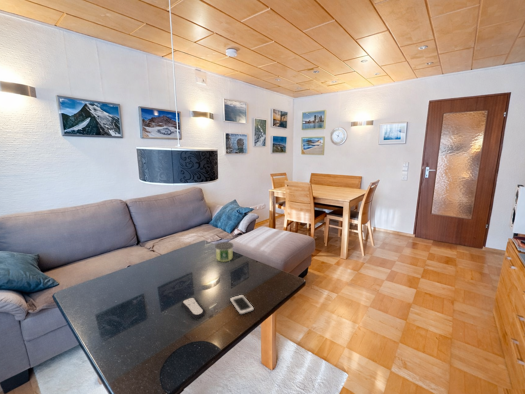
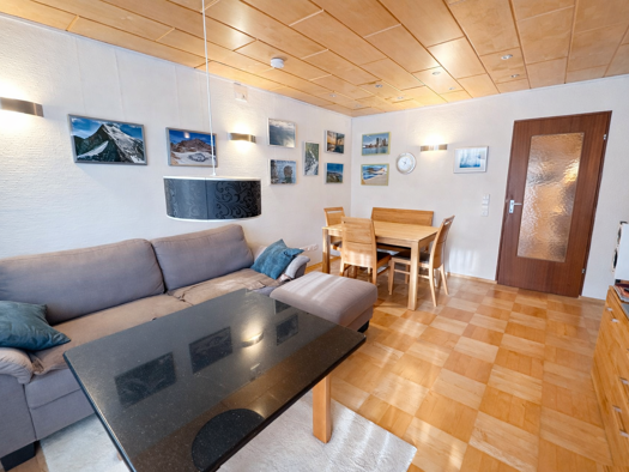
- candle [214,241,234,263]
- remote control [180,297,206,320]
- cell phone [229,294,255,316]
